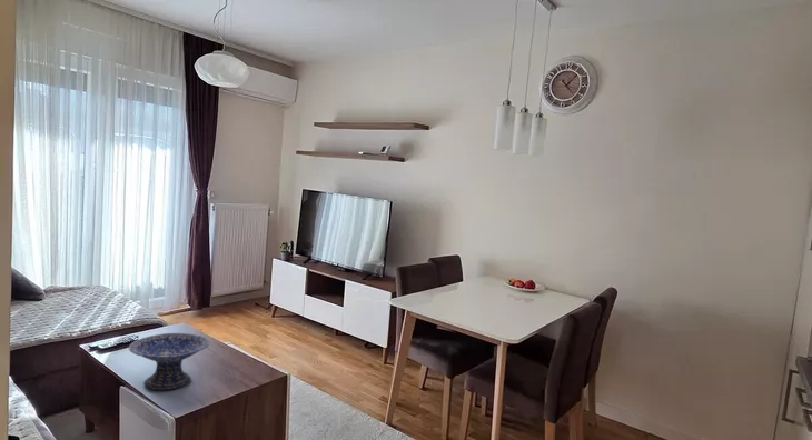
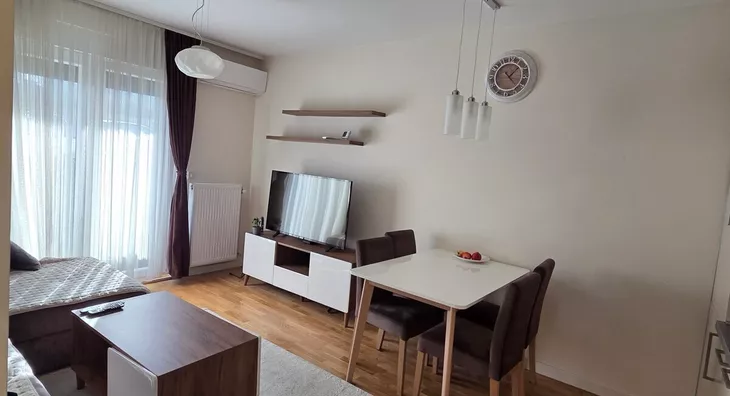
- decorative bowl [128,332,211,391]
